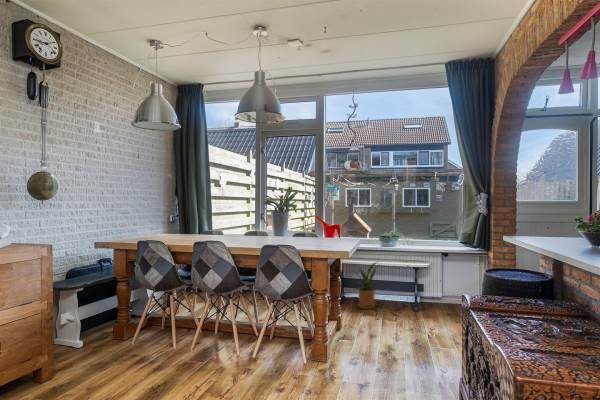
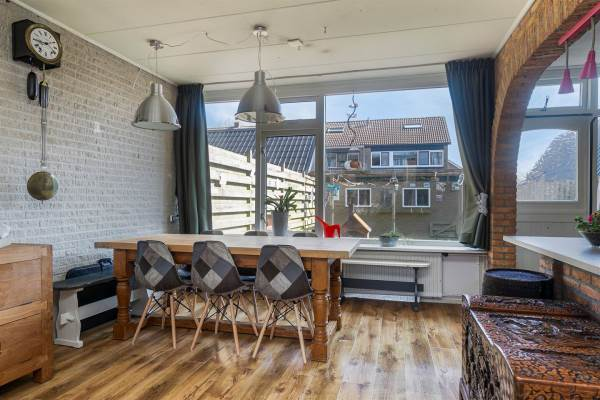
- house plant [344,260,384,310]
